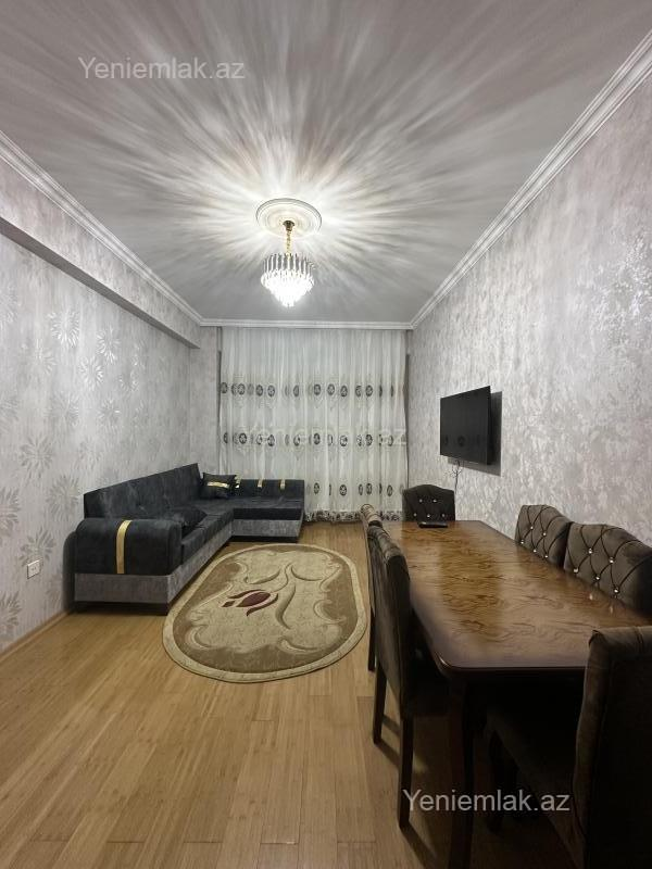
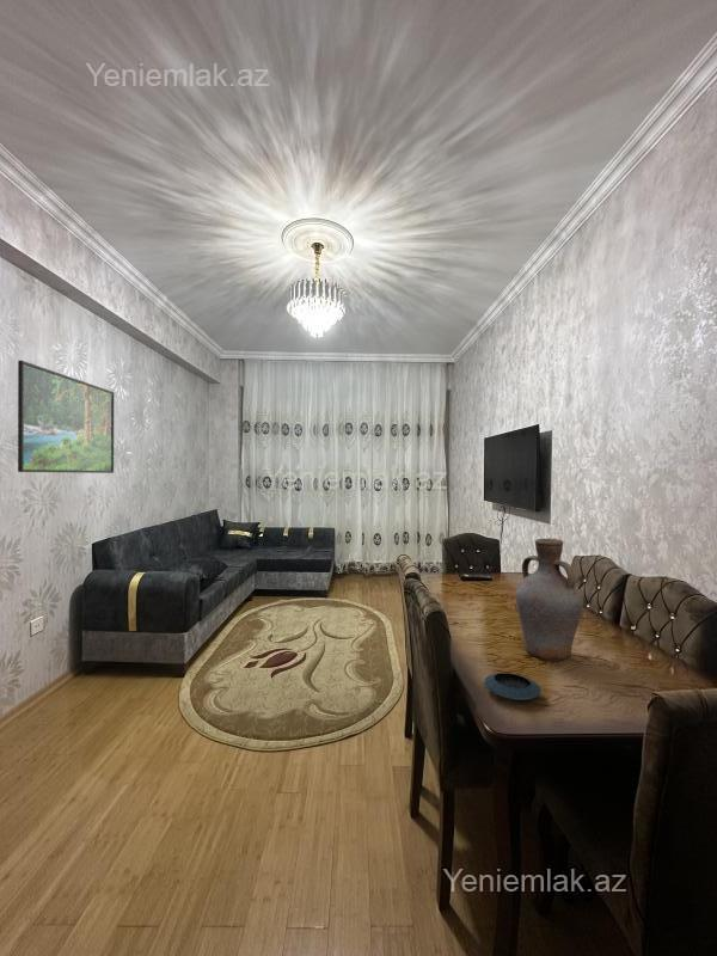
+ vase [514,538,584,662]
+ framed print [17,360,115,474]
+ saucer [484,672,541,701]
